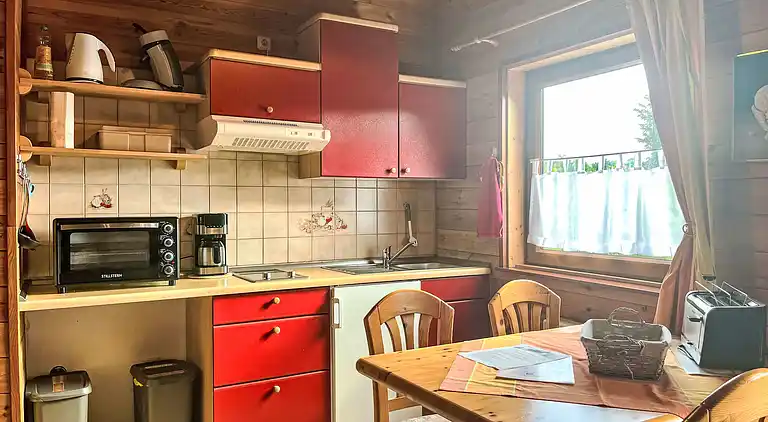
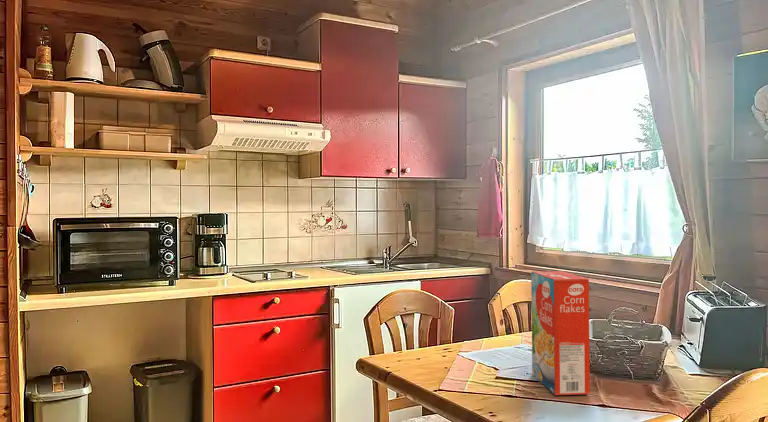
+ cereal box [530,270,591,396]
